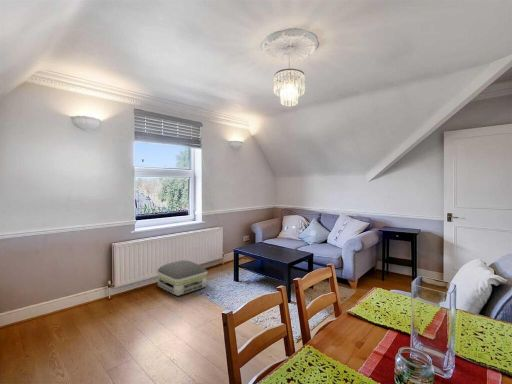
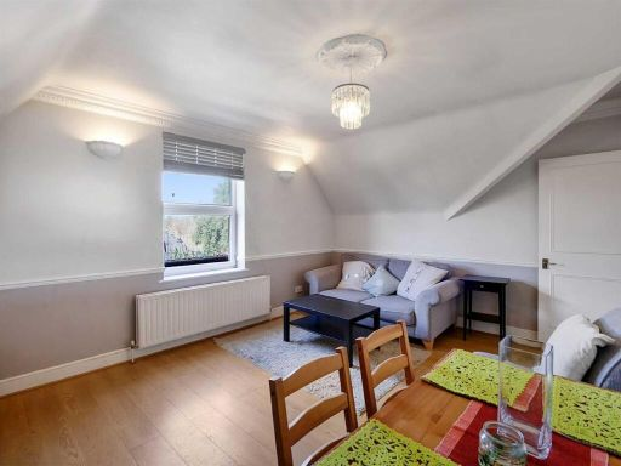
- air purifier [156,259,208,297]
